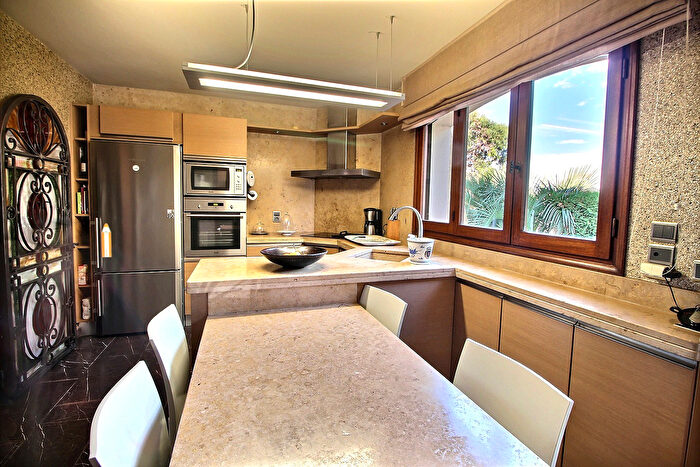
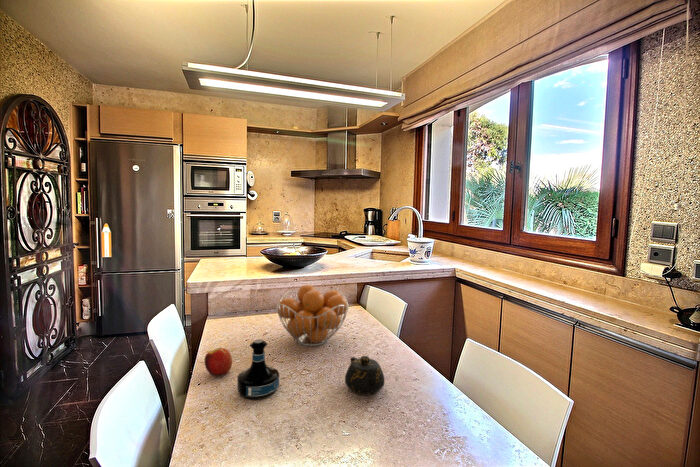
+ fruit basket [275,283,350,347]
+ tequila bottle [236,338,280,401]
+ teapot [344,355,386,397]
+ fruit [204,347,233,377]
